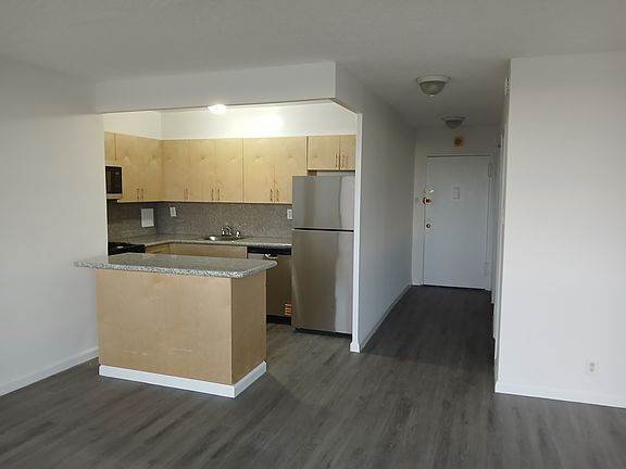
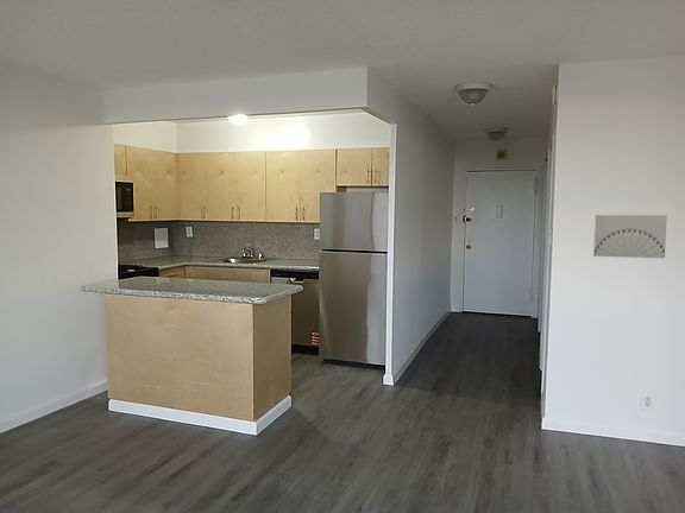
+ wall art [592,214,668,259]
